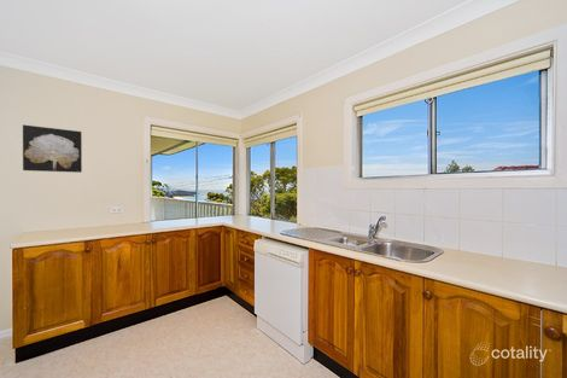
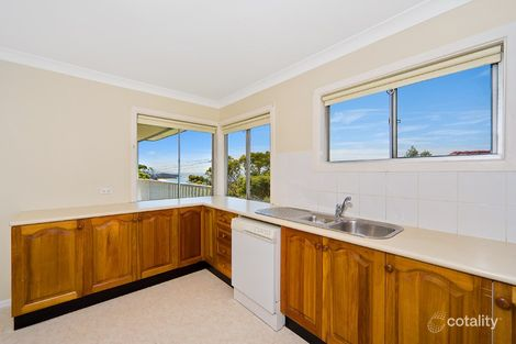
- wall art [22,123,83,174]
